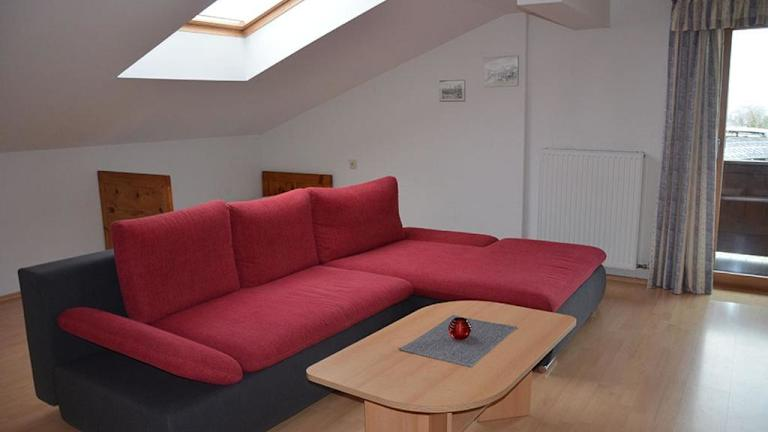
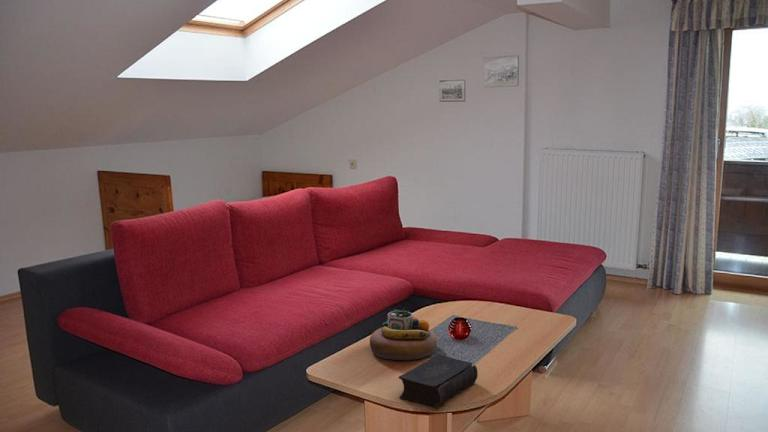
+ decorative bowl [369,308,438,361]
+ book [398,354,479,409]
